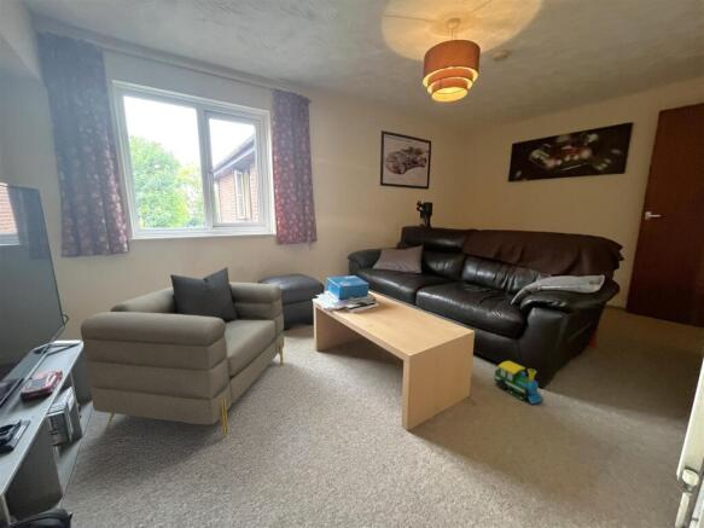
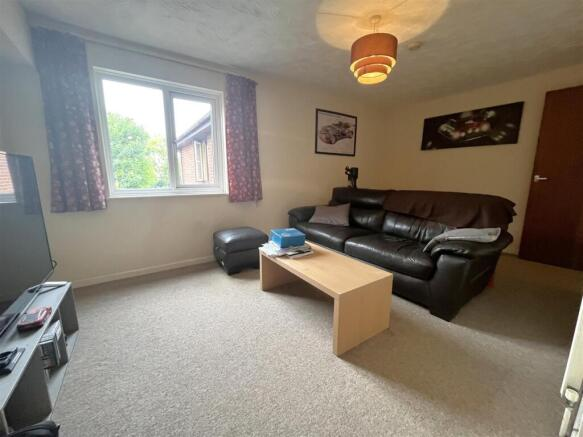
- armchair [80,266,285,437]
- toy train [493,360,545,405]
